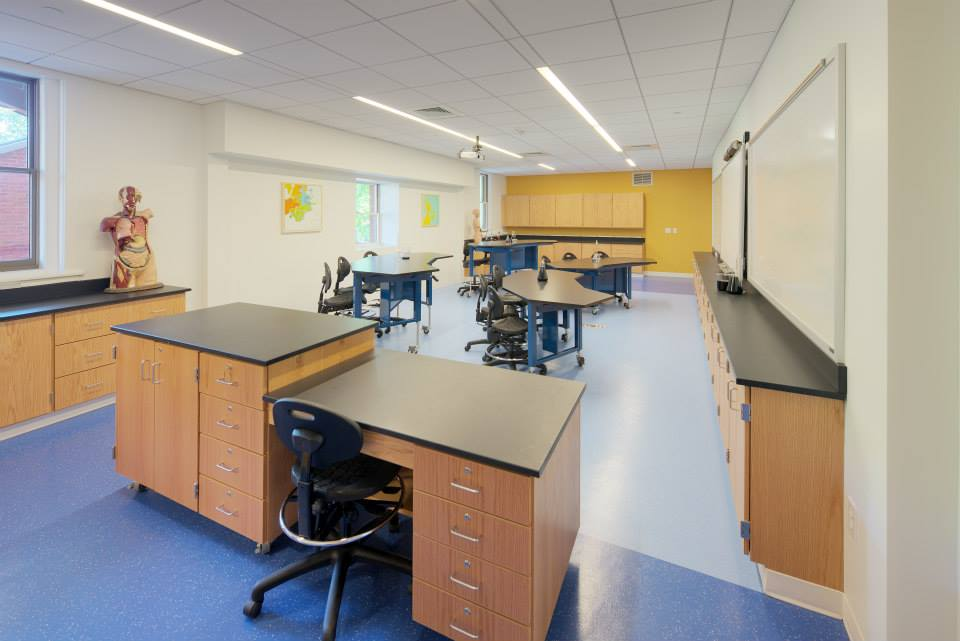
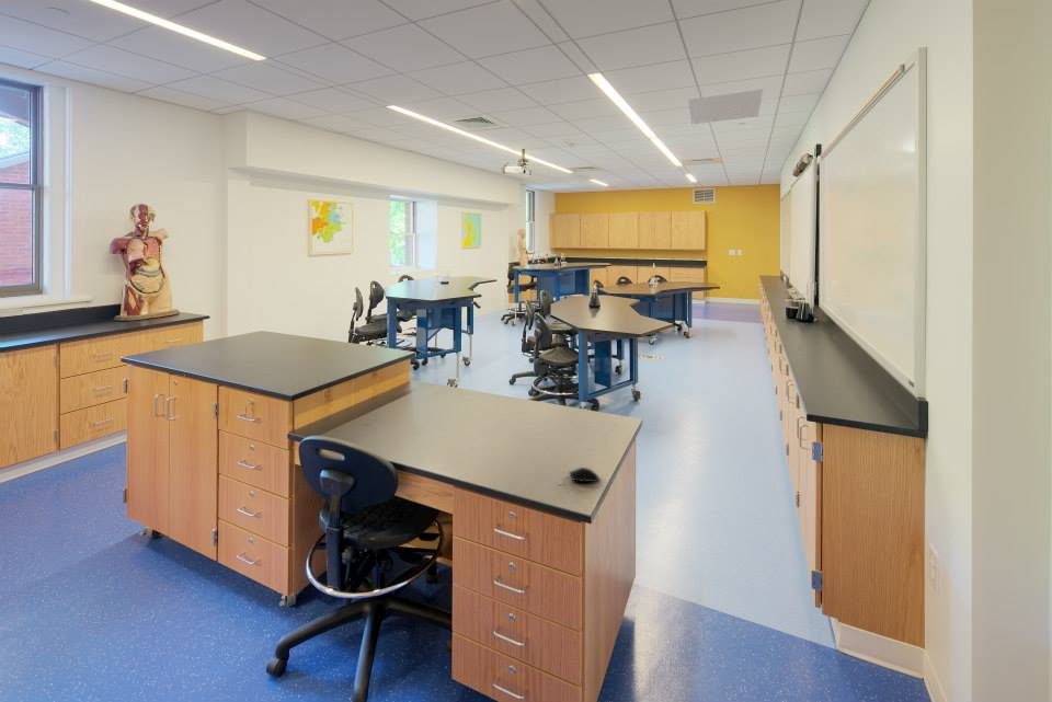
+ computer mouse [556,467,601,487]
+ ceiling vent [687,89,764,125]
